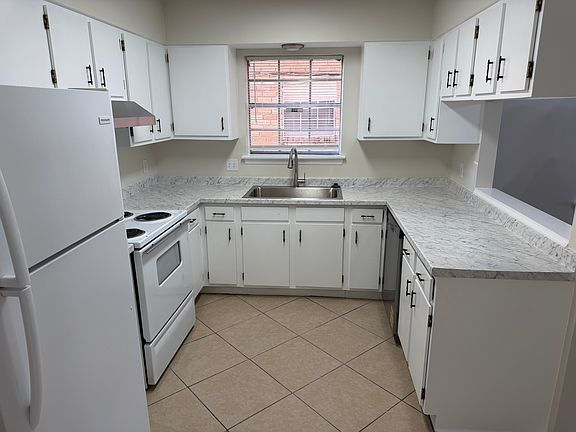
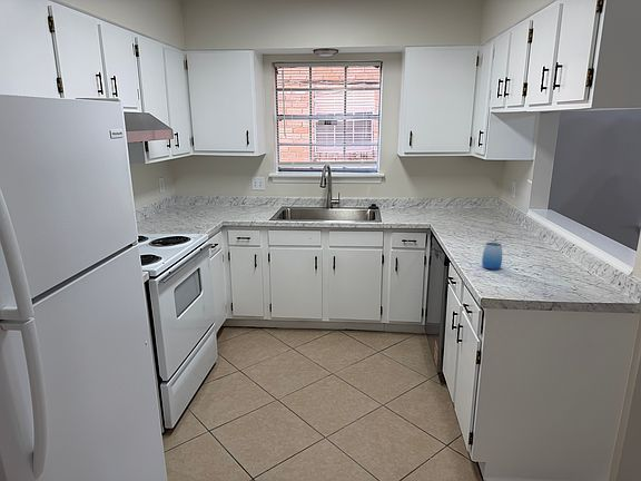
+ cup [481,242,503,271]
